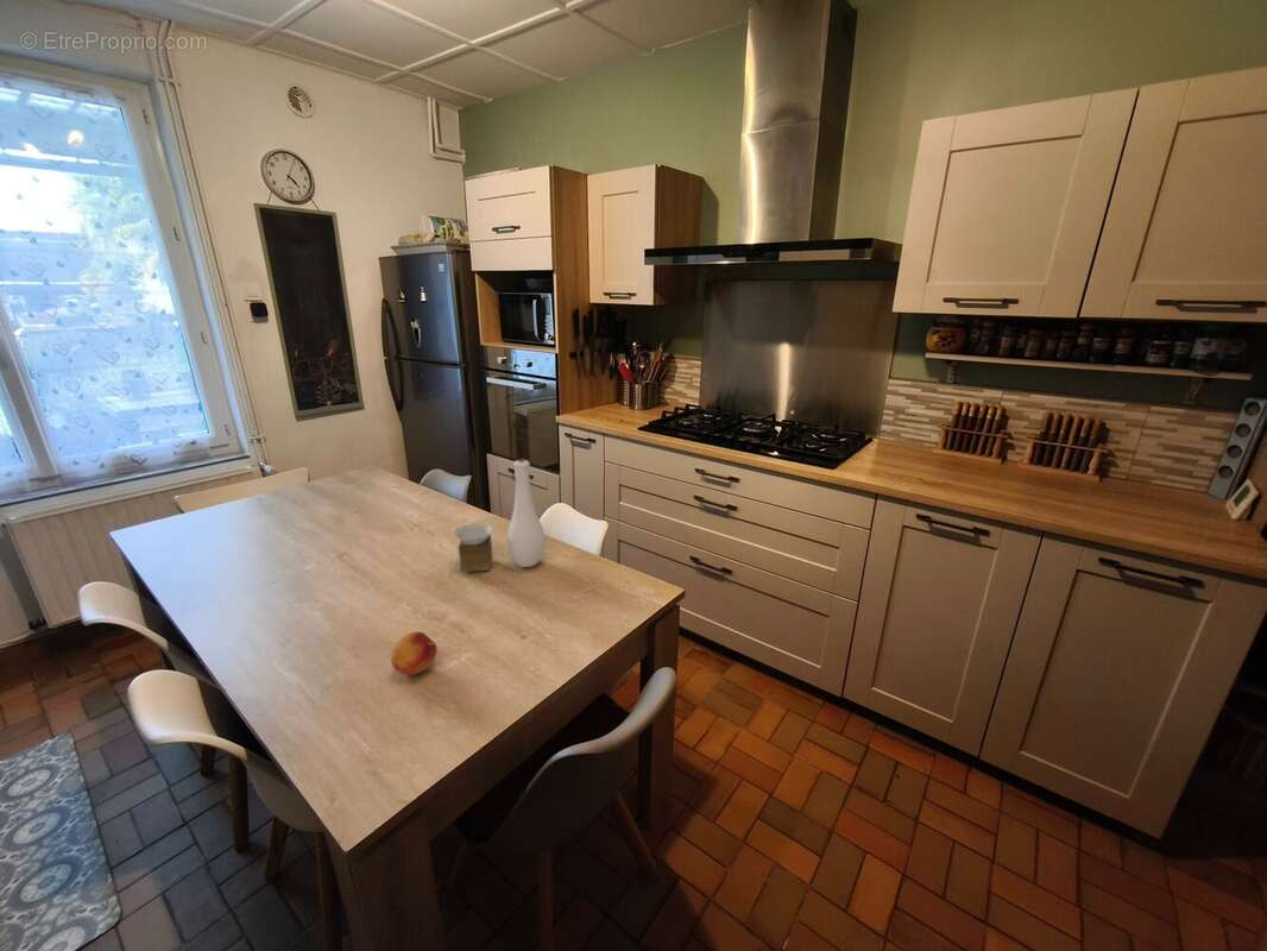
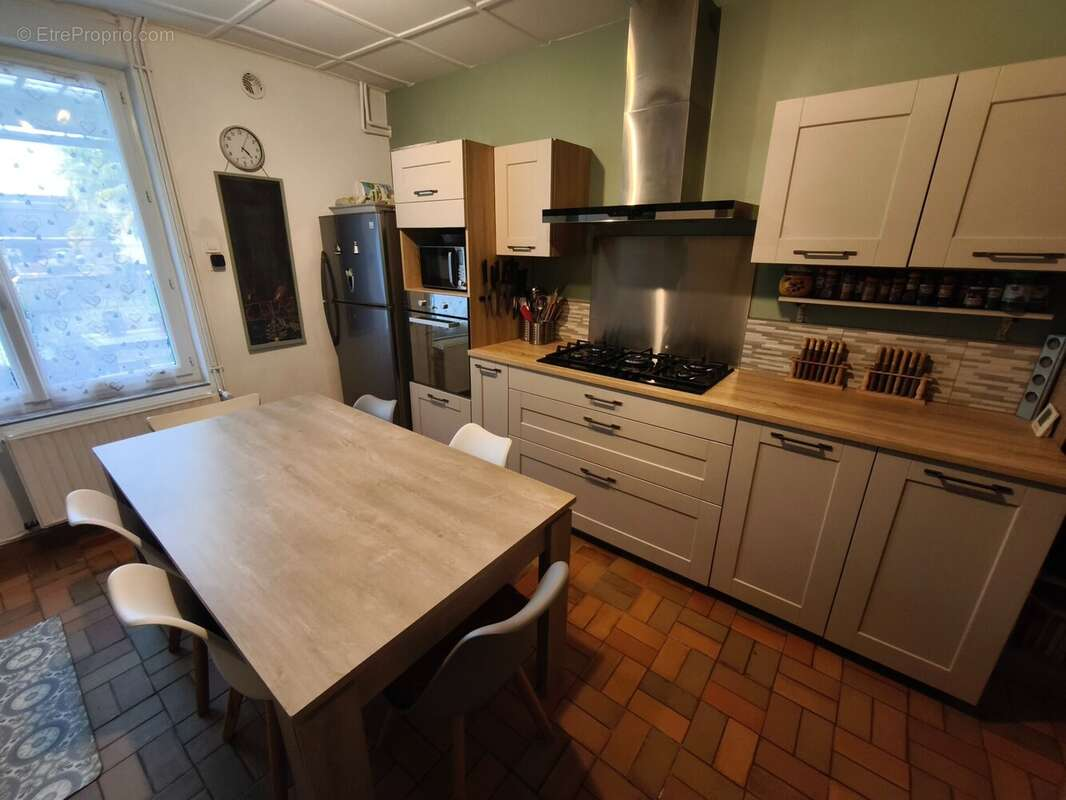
- fruit [390,631,439,676]
- vase [452,459,547,573]
